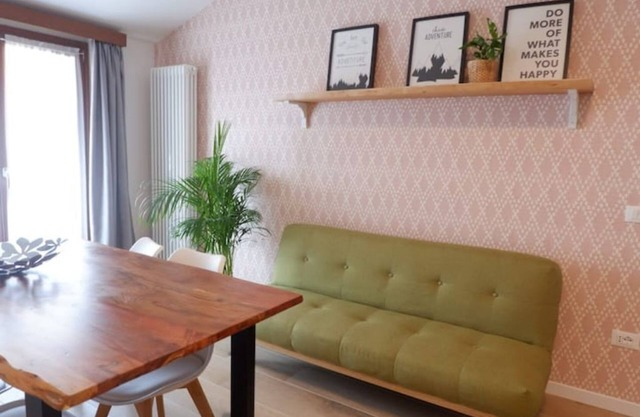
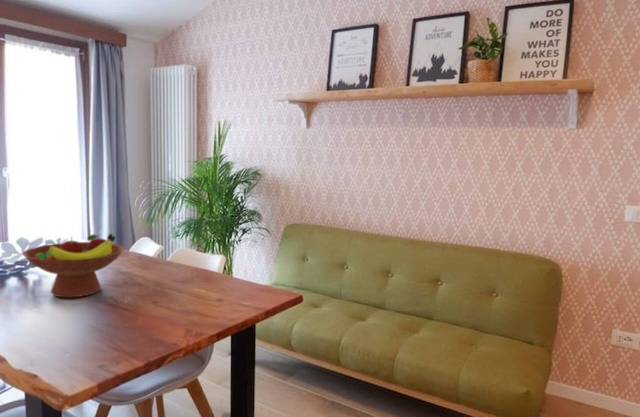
+ fruit bowl [21,233,126,299]
